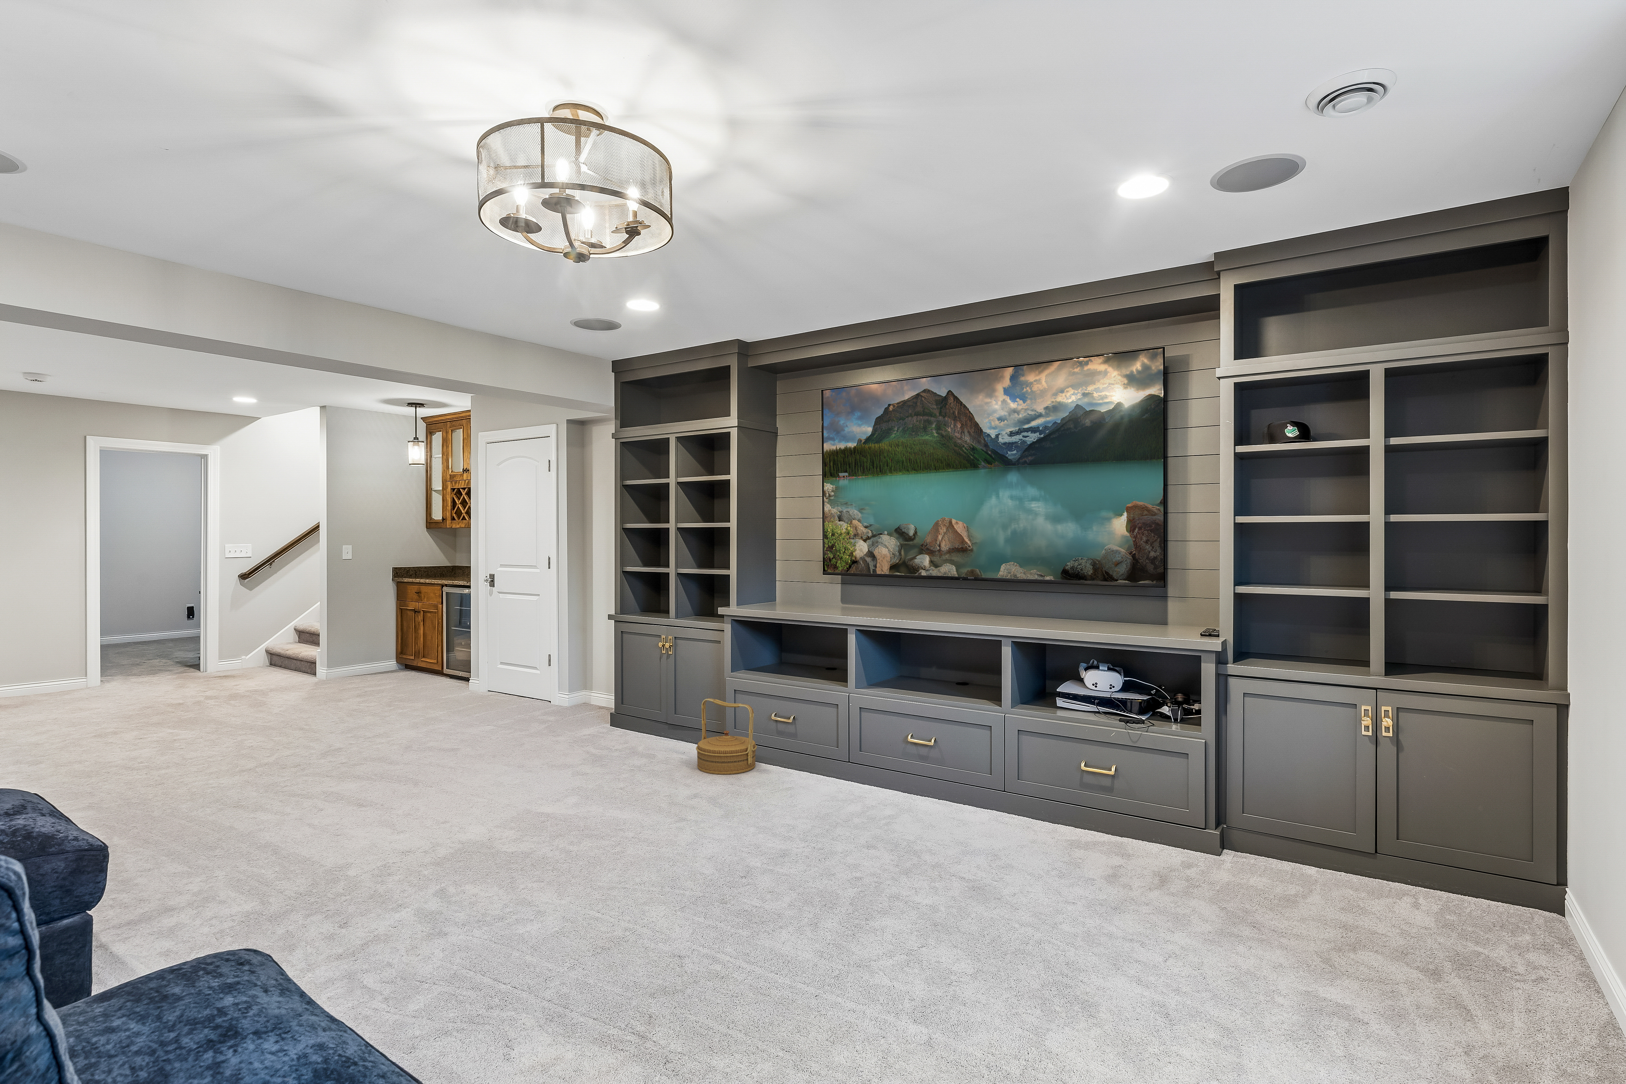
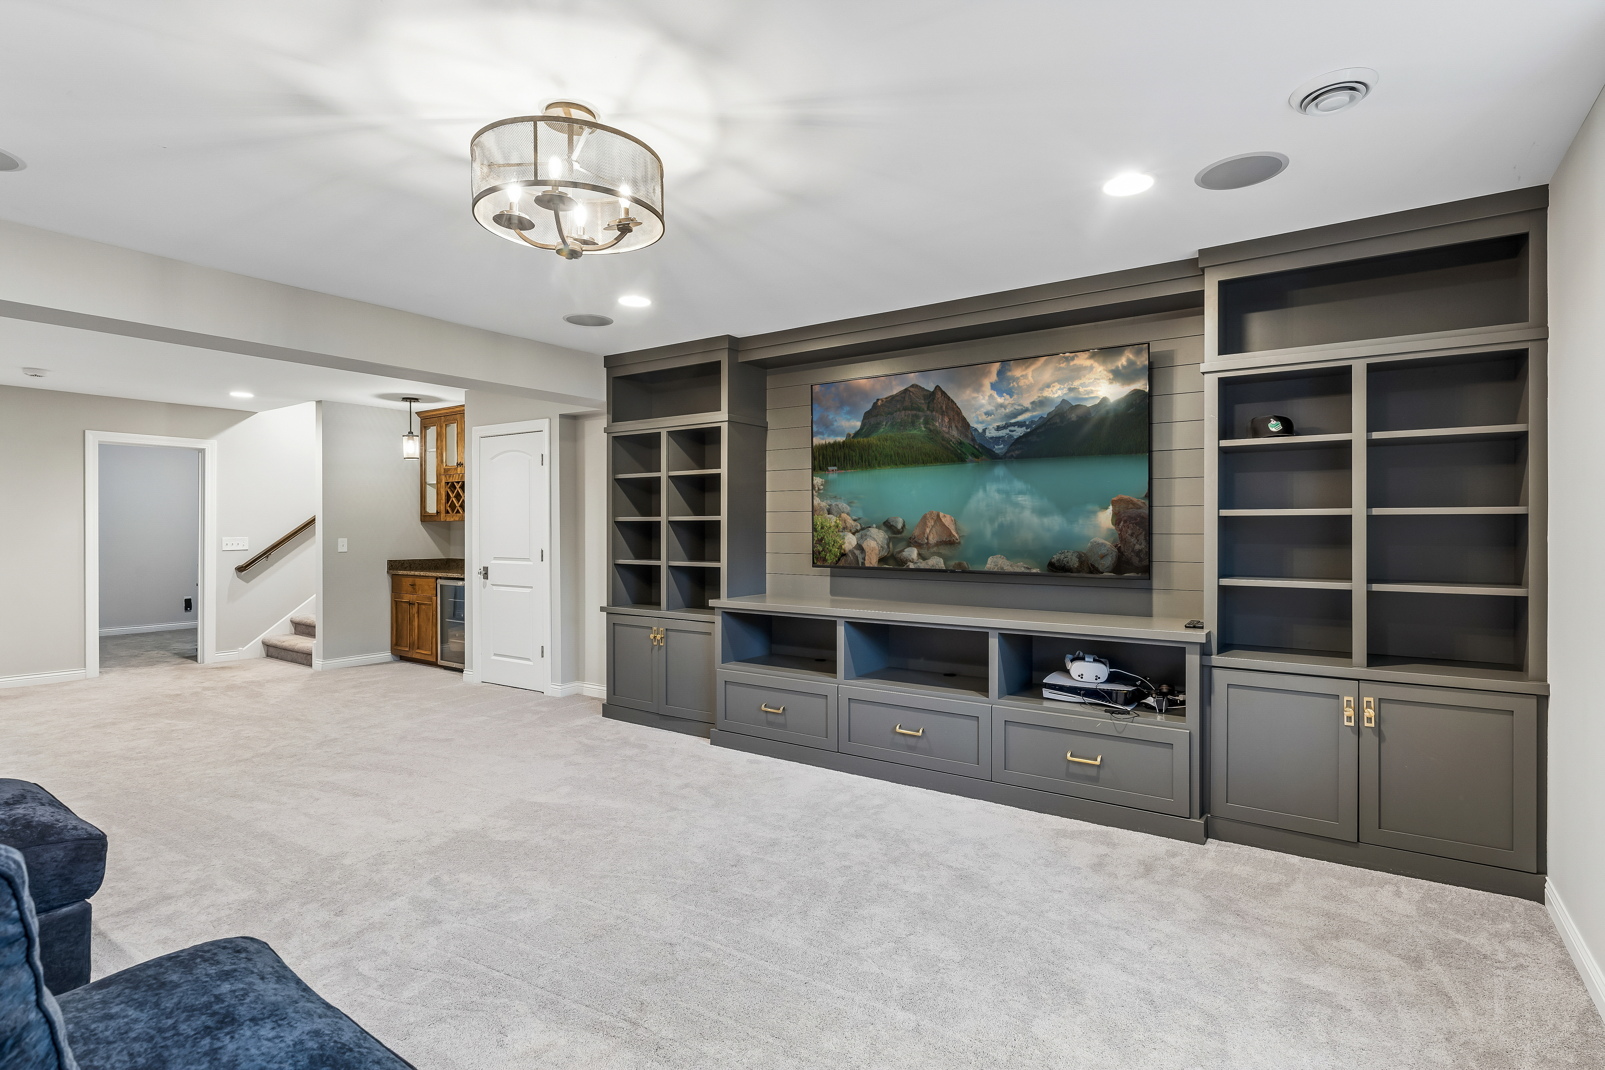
- basket [696,698,757,775]
